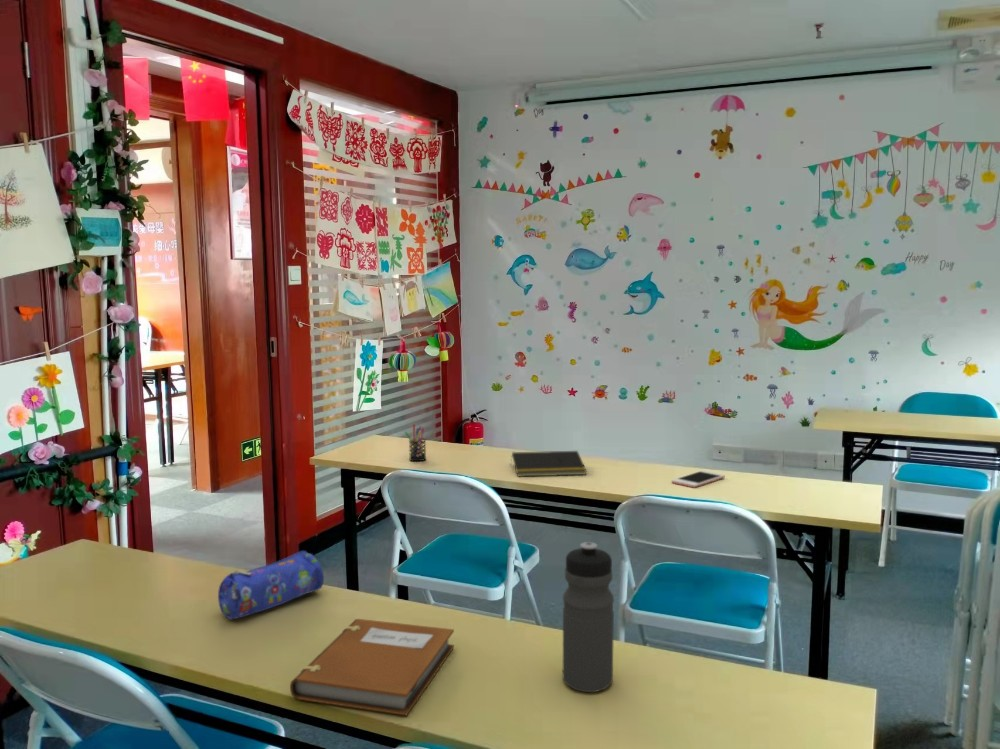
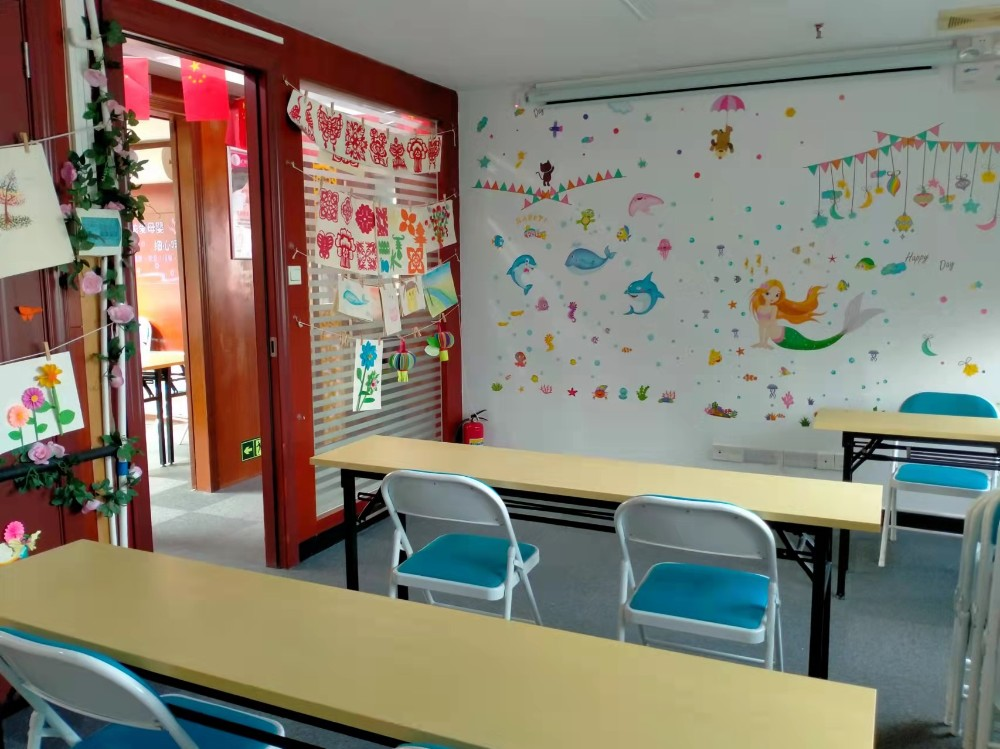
- water bottle [562,541,615,693]
- notepad [509,450,588,478]
- notebook [289,618,455,716]
- cell phone [671,470,726,489]
- pen holder [404,423,427,462]
- pencil case [217,550,325,620]
